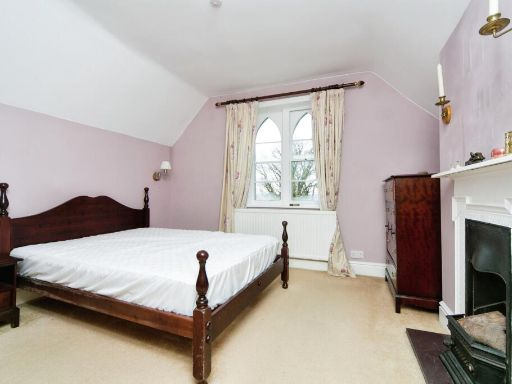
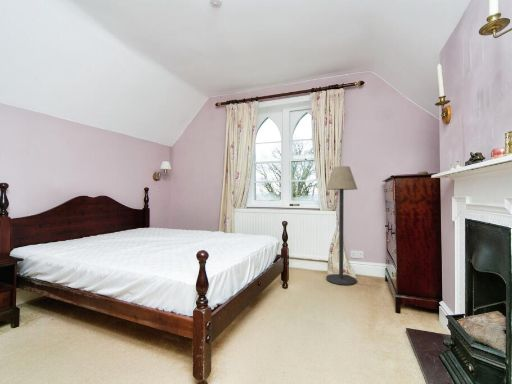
+ floor lamp [325,165,358,286]
